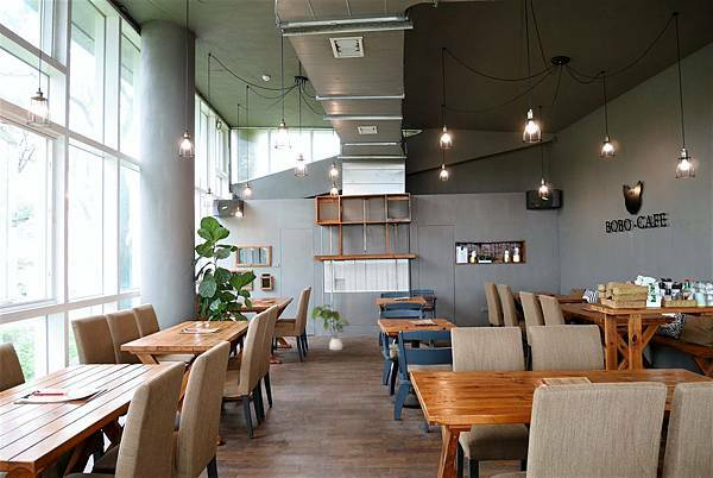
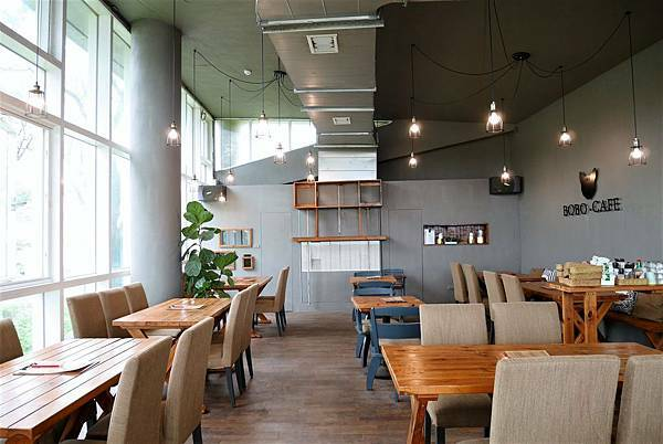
- house plant [310,303,349,351]
